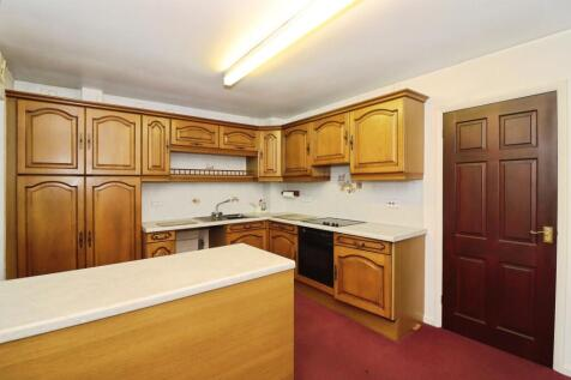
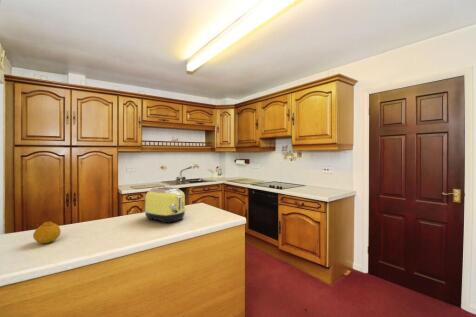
+ toaster [144,186,186,224]
+ fruit [32,221,62,244]
